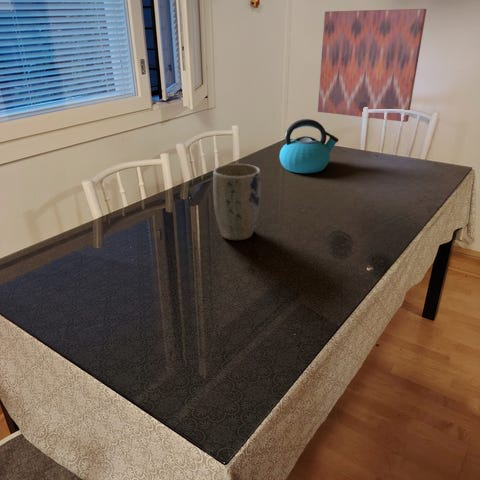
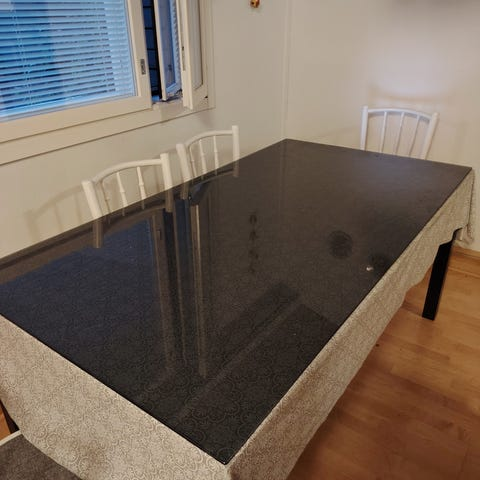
- kettle [279,118,340,174]
- wall art [317,8,428,123]
- plant pot [212,163,262,241]
